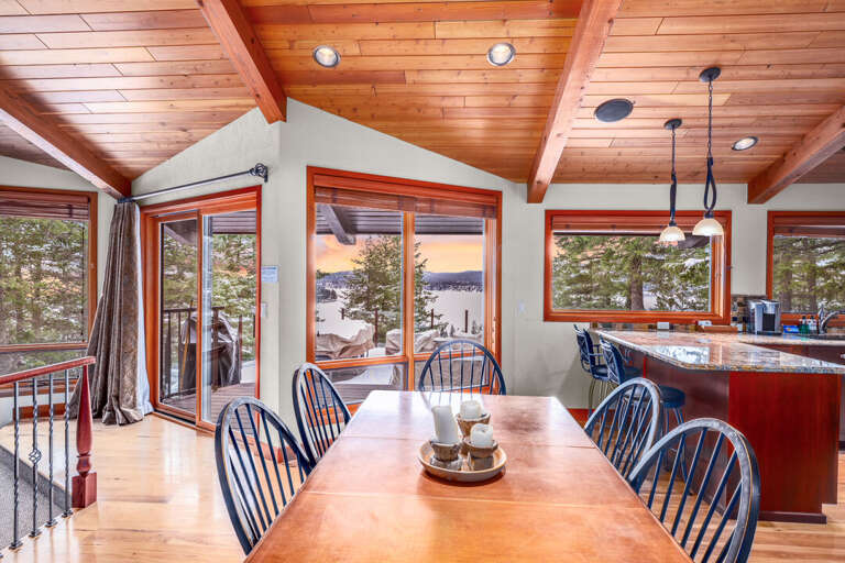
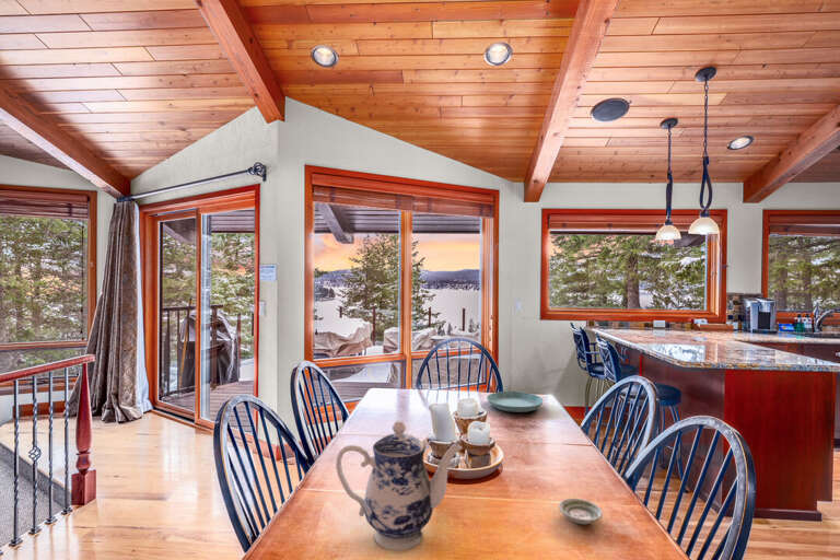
+ saucer [558,498,604,525]
+ saucer [486,390,545,413]
+ teapot [335,420,464,551]
